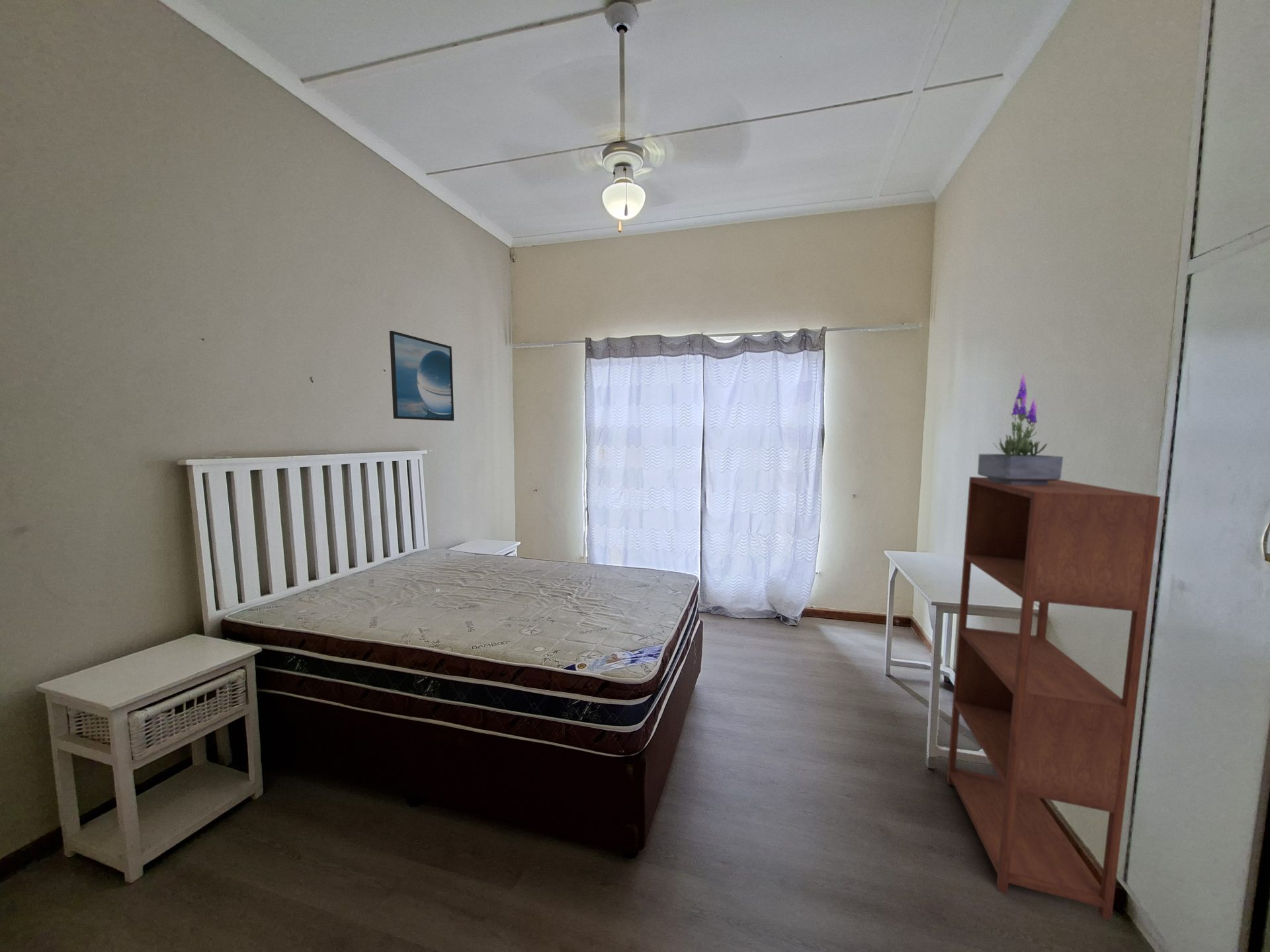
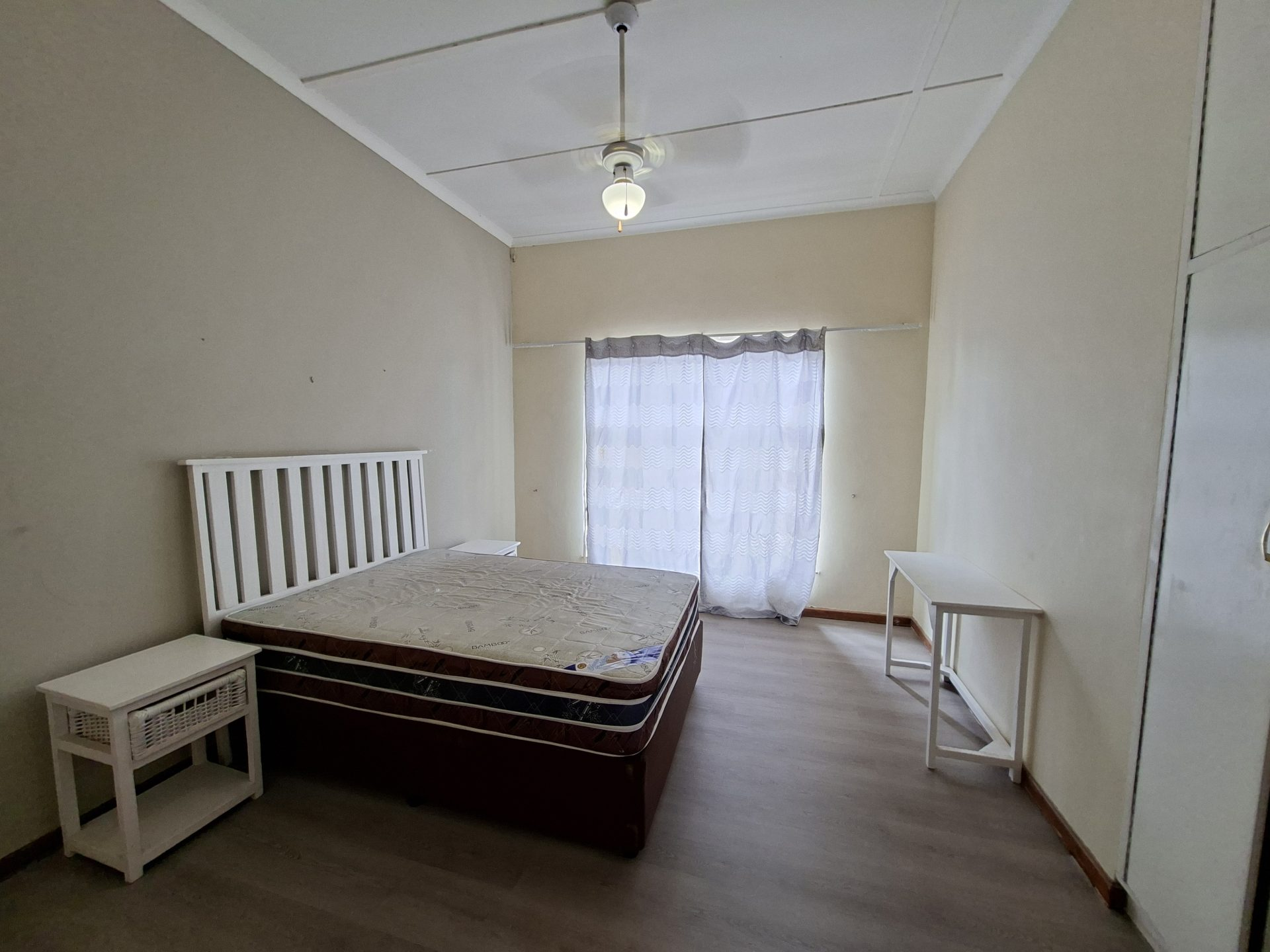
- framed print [389,330,454,422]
- potted plant [977,372,1064,485]
- shelving unit [946,476,1162,921]
